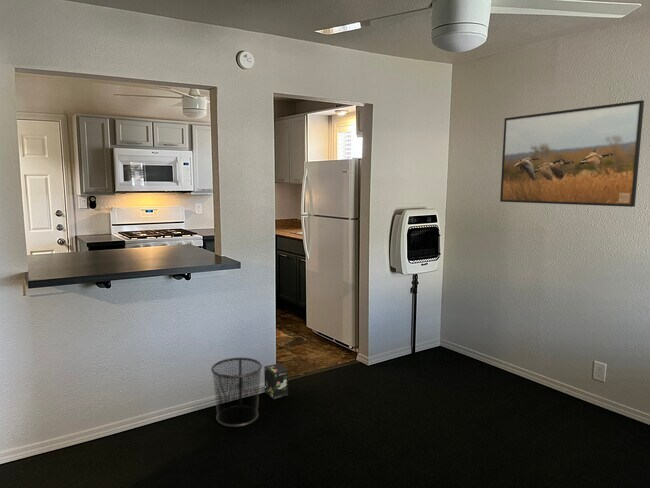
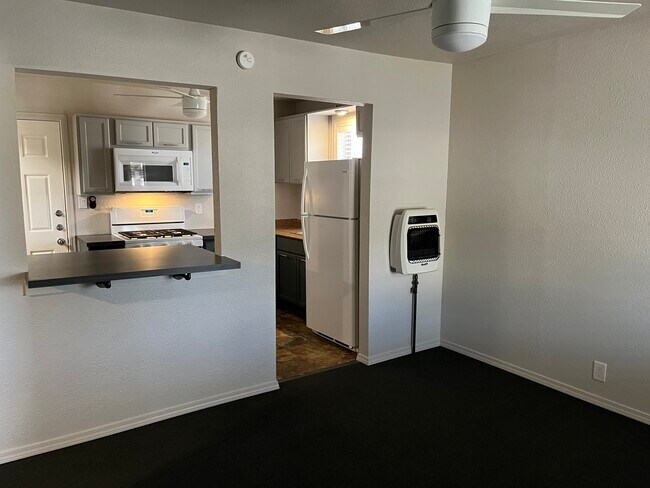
- box [263,362,289,400]
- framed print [499,99,645,208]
- waste bin [210,357,263,428]
